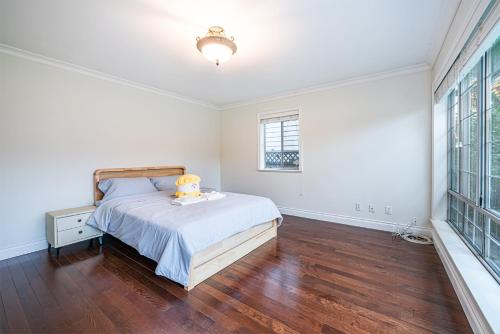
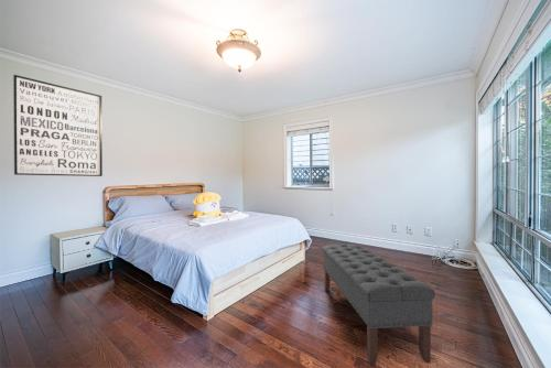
+ wall art [12,74,104,177]
+ bench [321,243,436,367]
